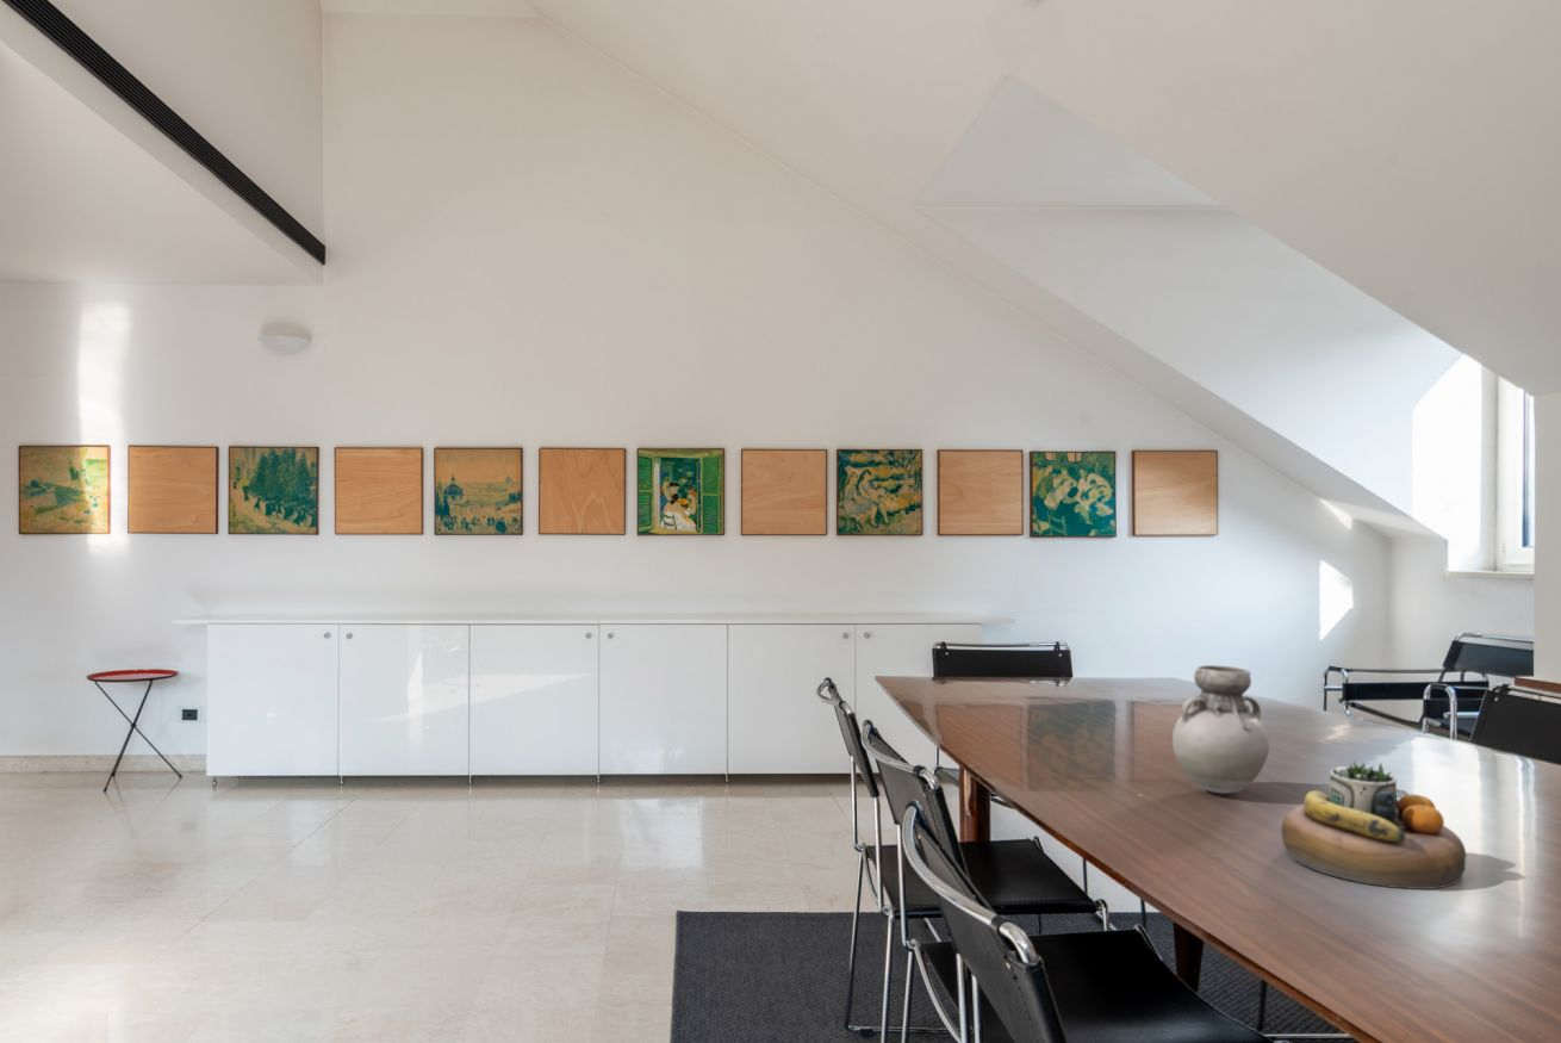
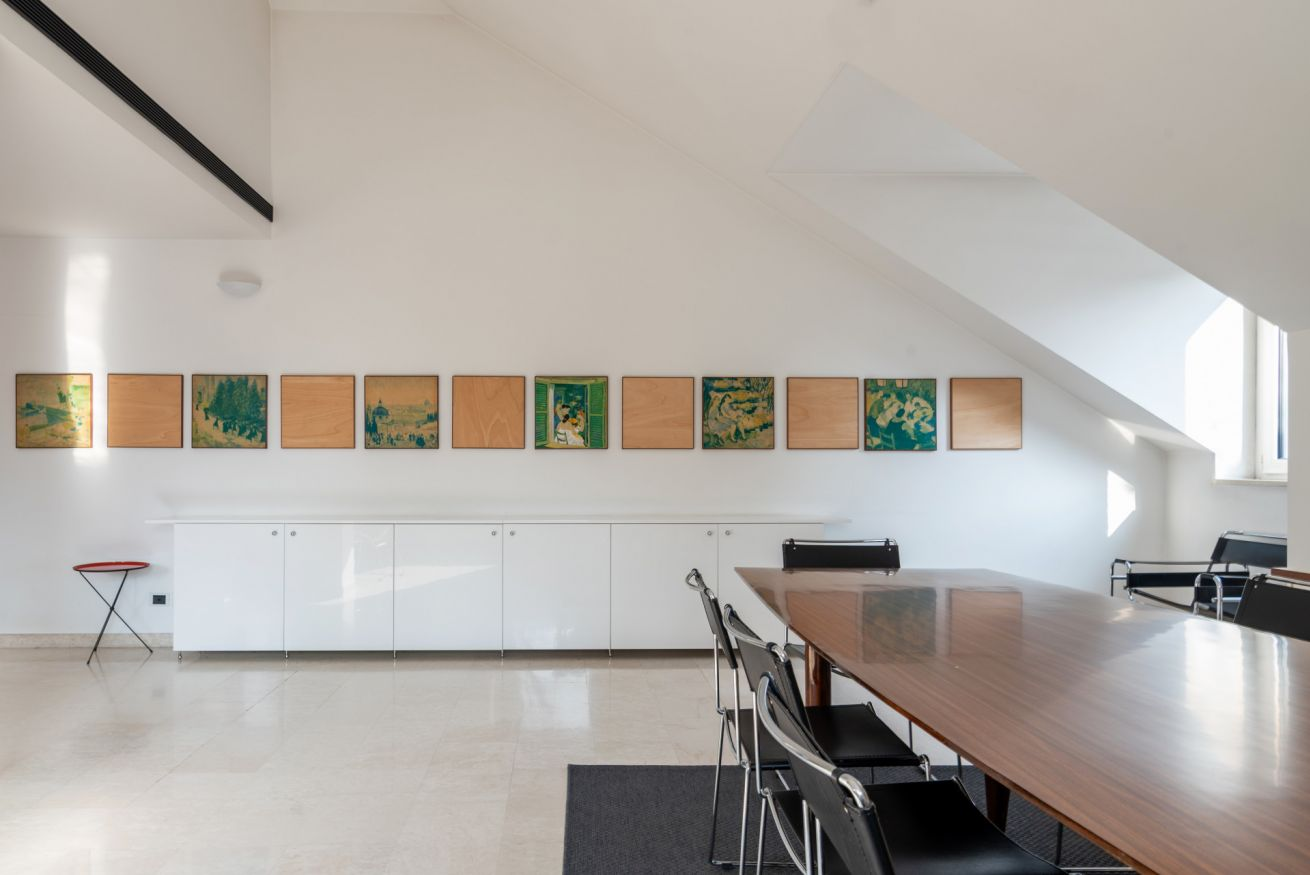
- vase [1171,664,1270,795]
- decorative bowl [1280,760,1467,890]
